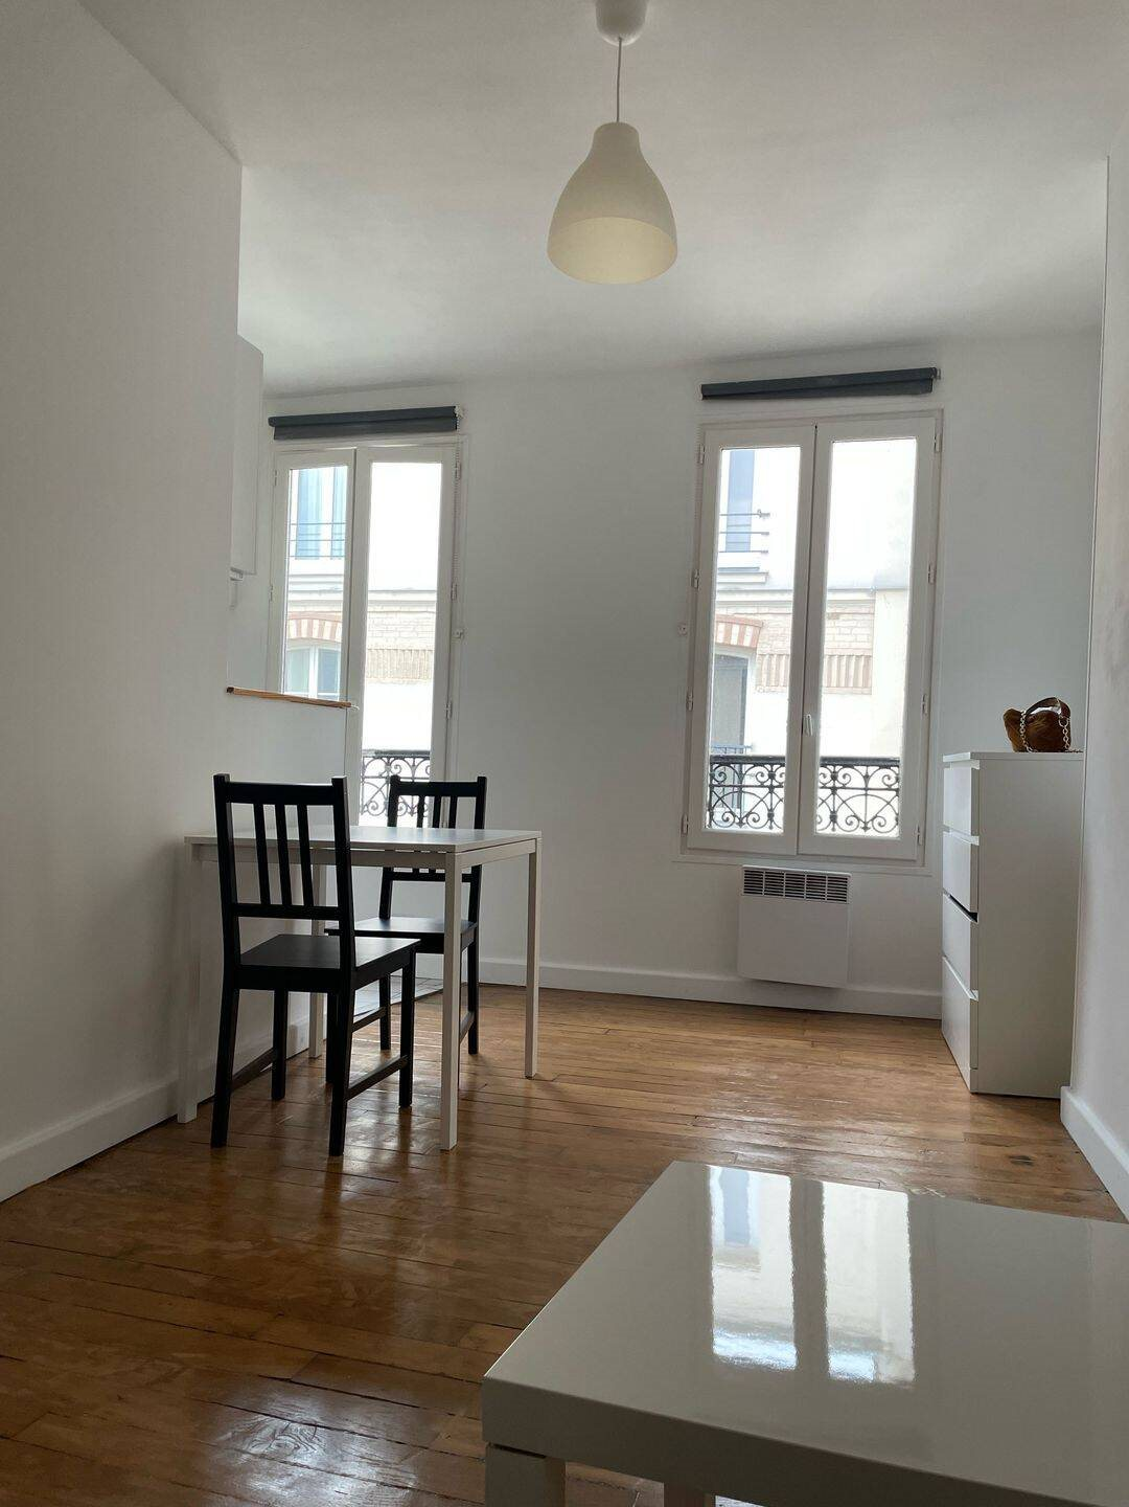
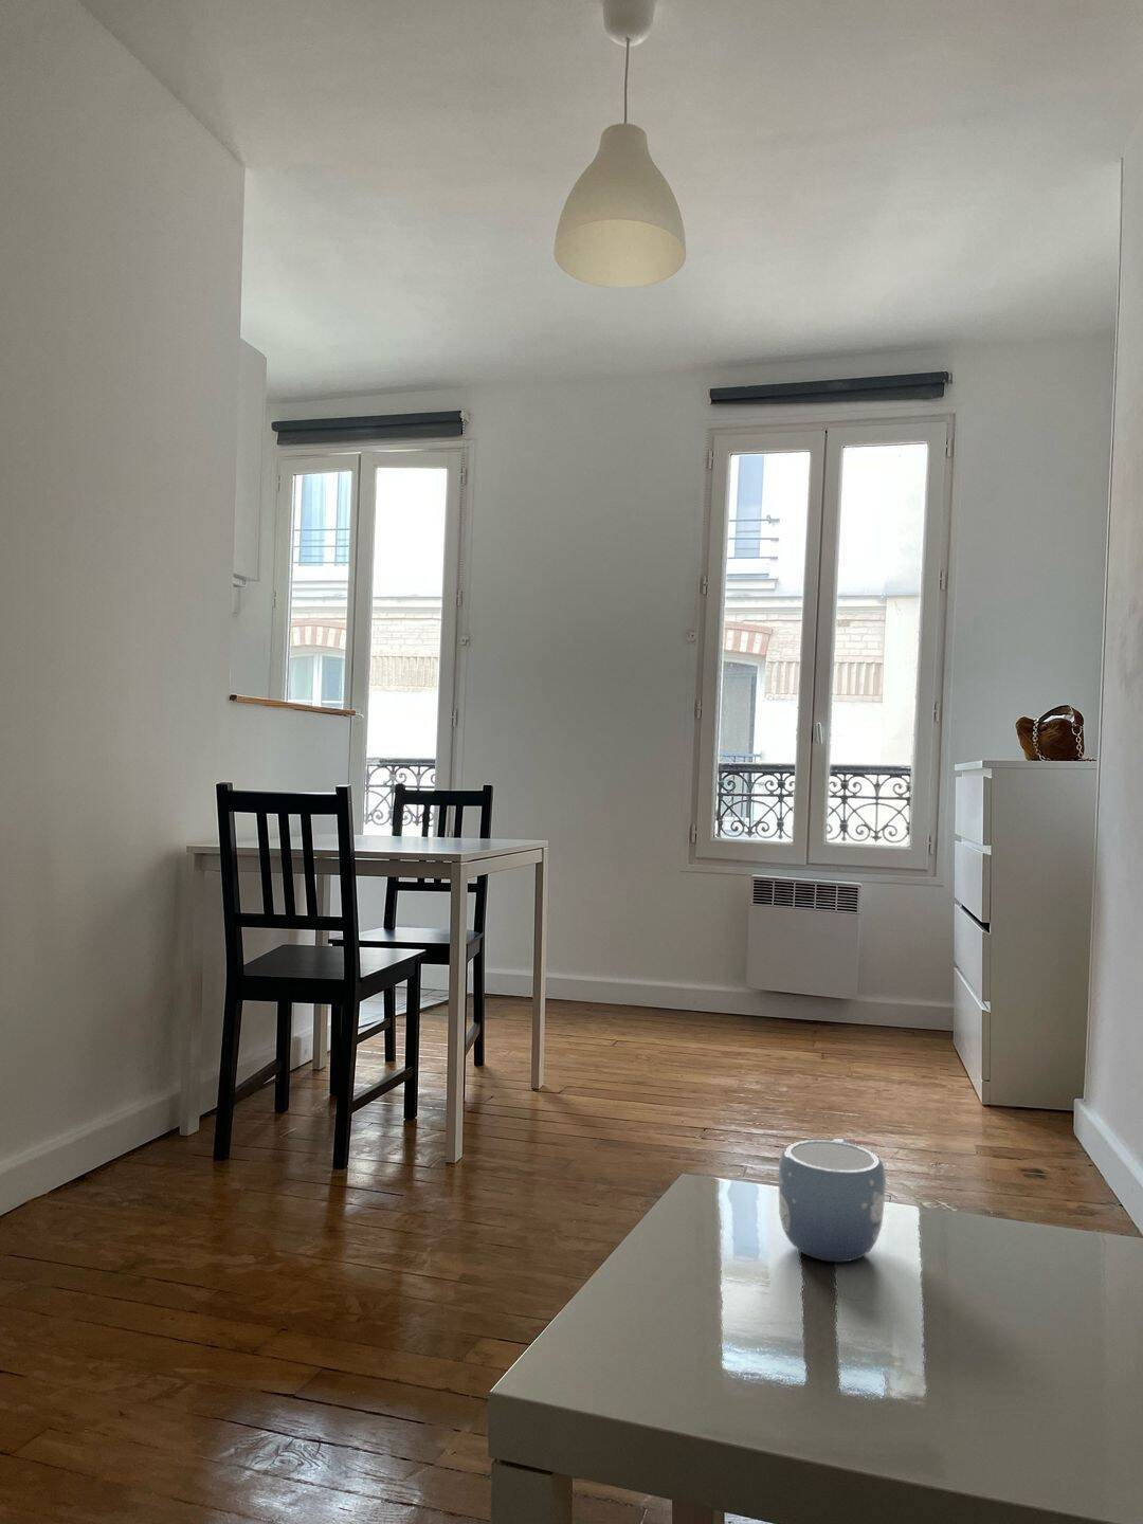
+ mug [777,1138,887,1262]
